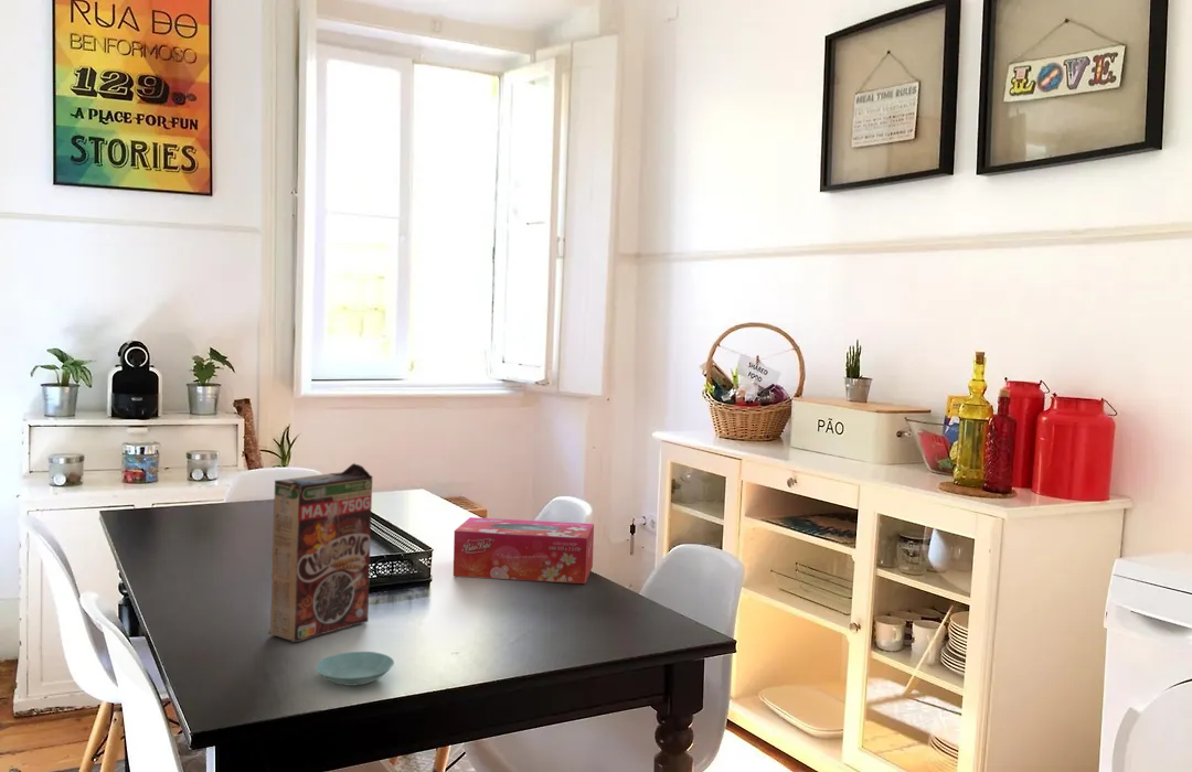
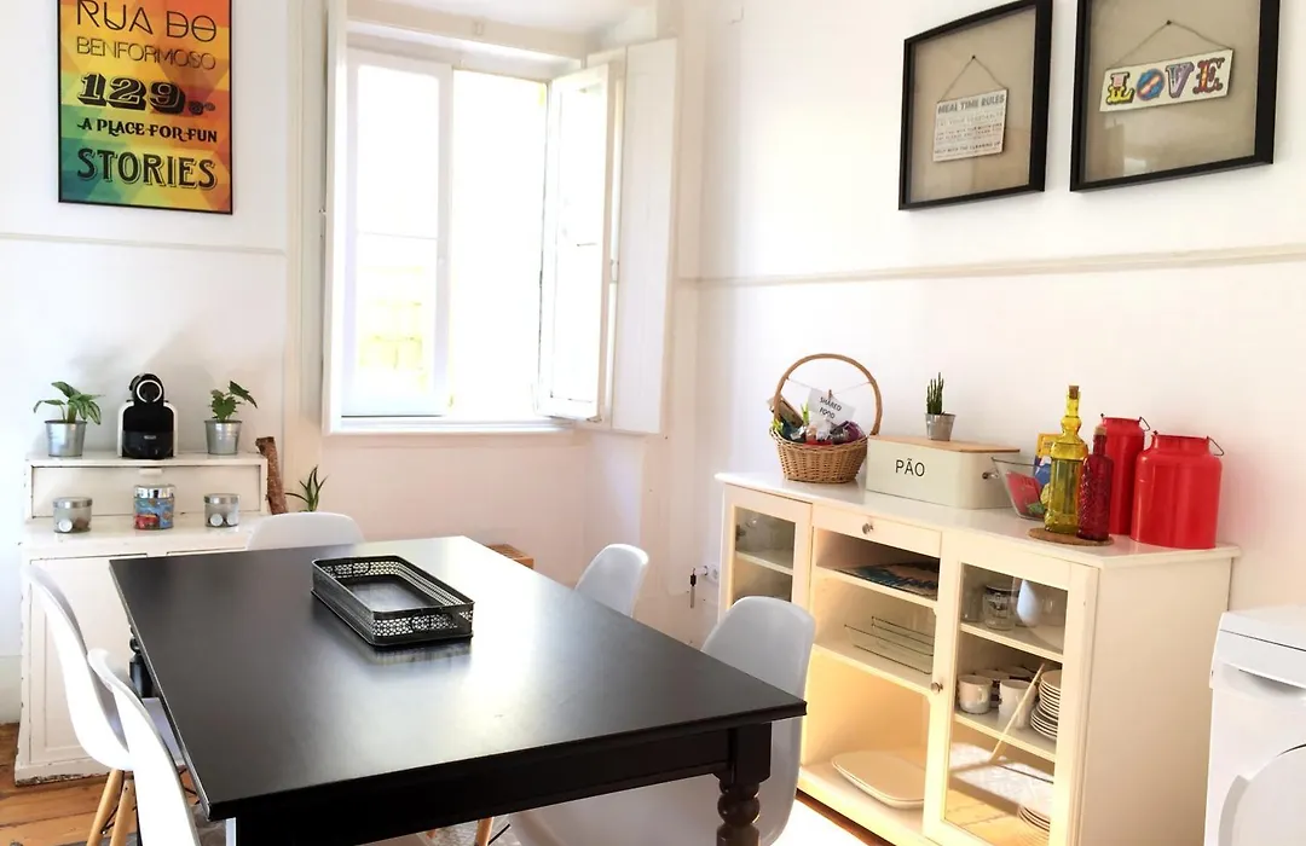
- saucer [315,651,395,687]
- tissue box [453,516,595,585]
- cereal box [267,462,374,643]
